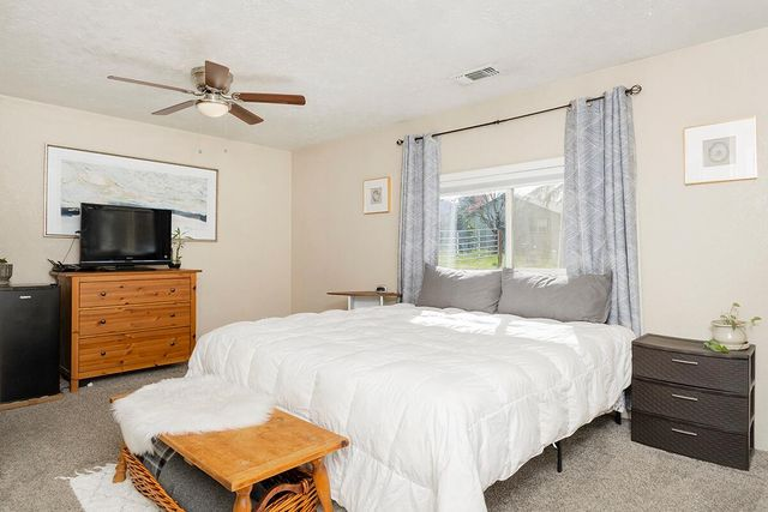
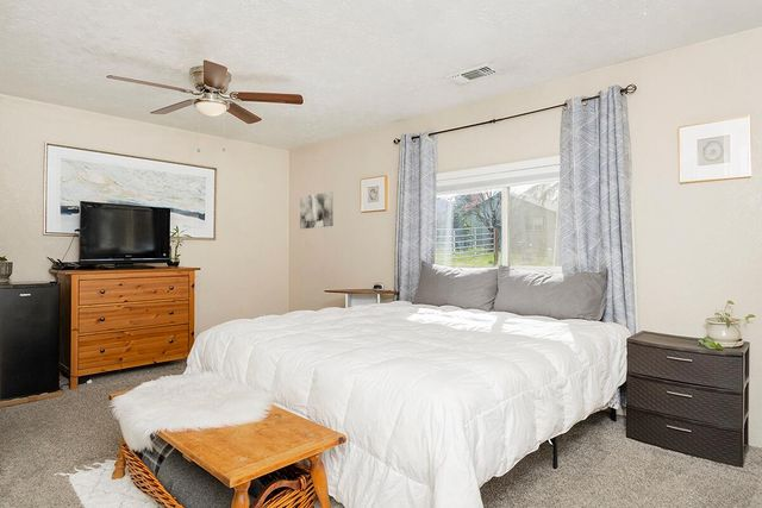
+ wall art [299,190,335,230]
